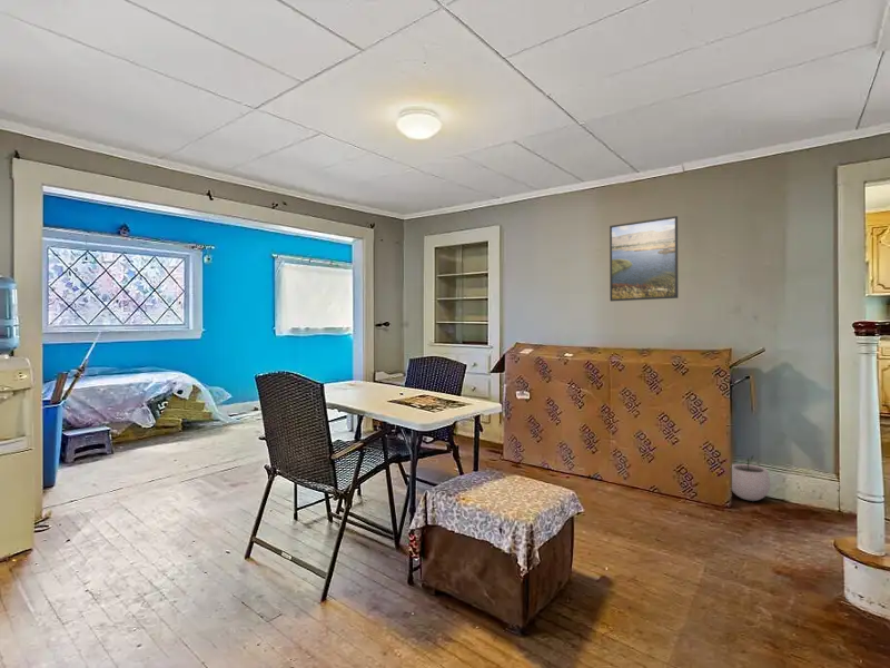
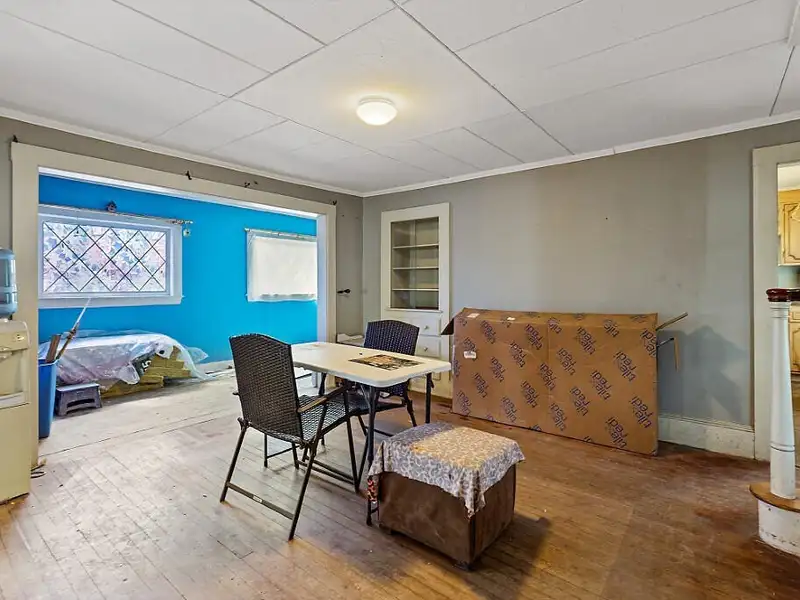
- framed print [609,215,680,302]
- plant pot [731,454,771,502]
